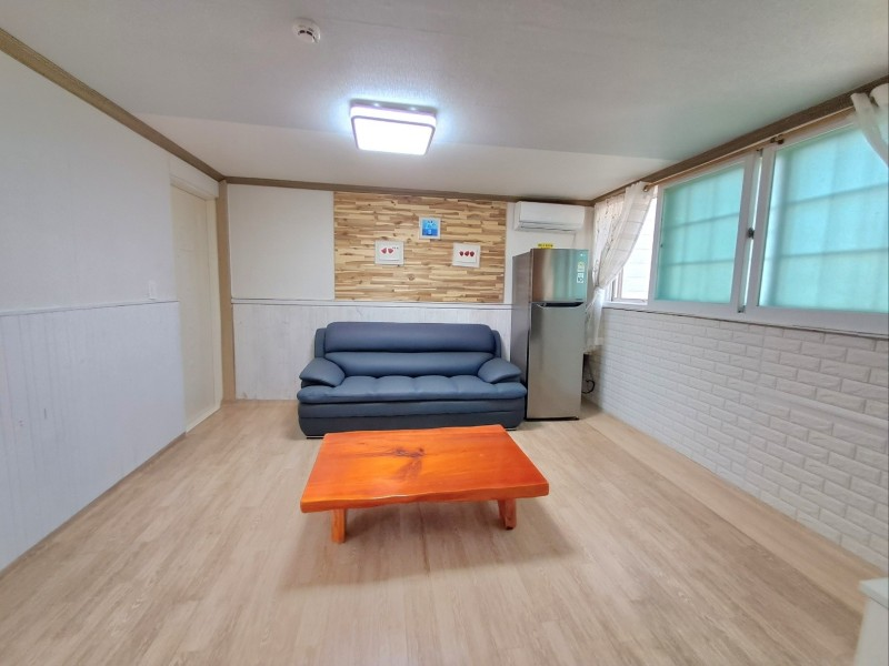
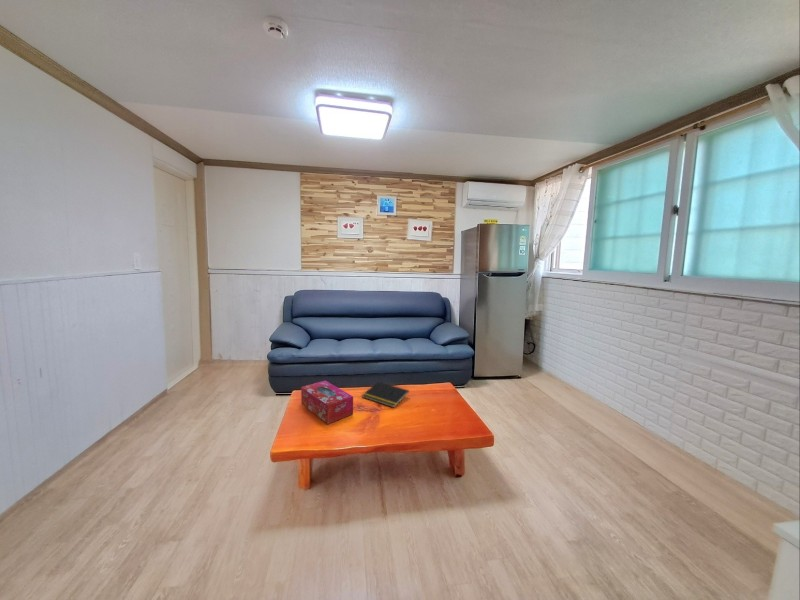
+ notepad [361,381,410,408]
+ tissue box [300,380,354,425]
